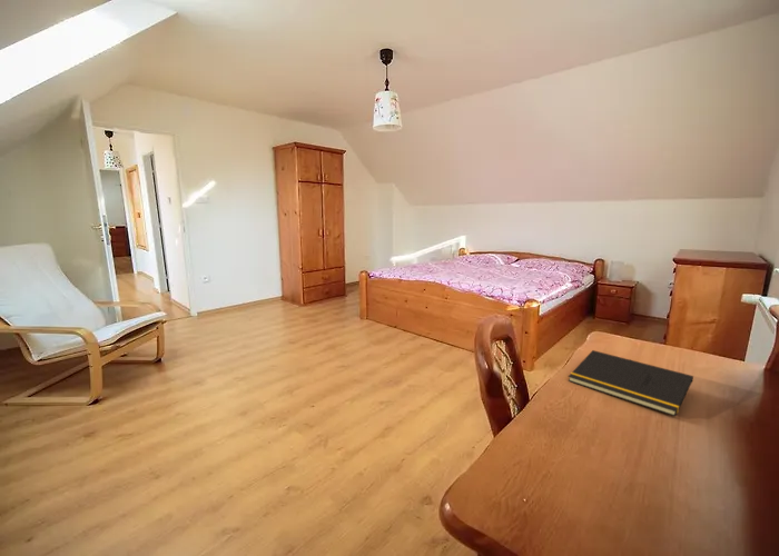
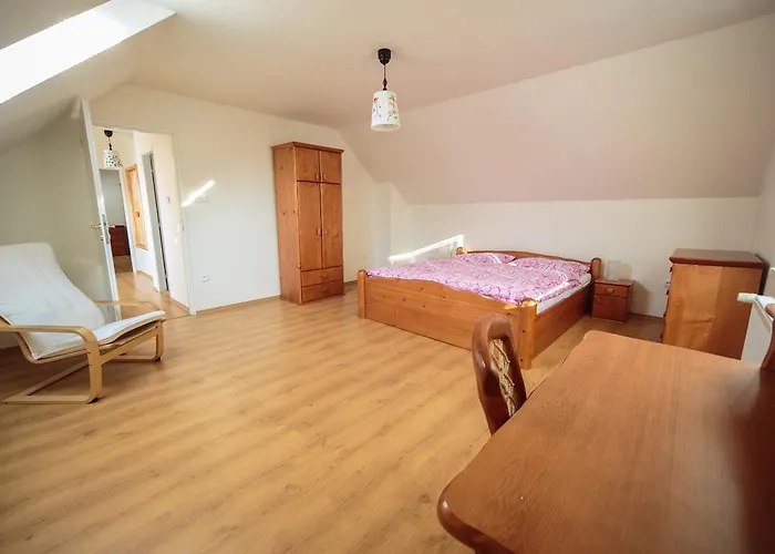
- notepad [568,349,694,417]
